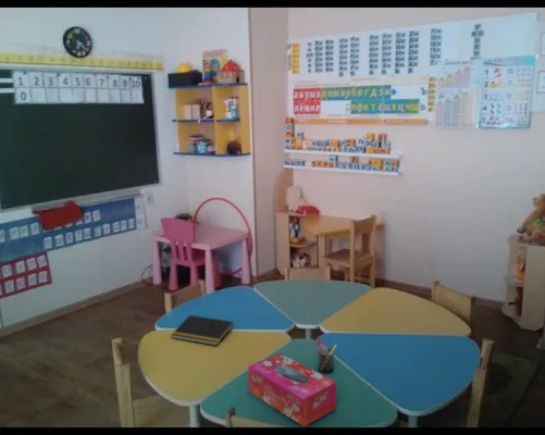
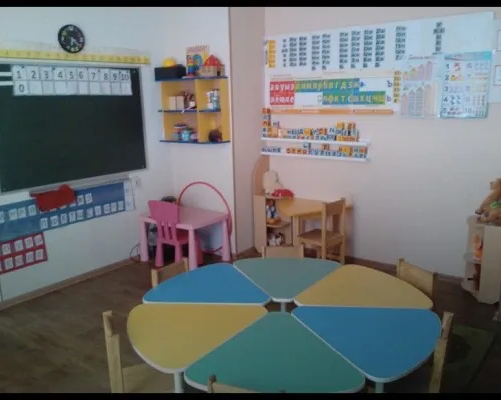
- notepad [170,314,235,347]
- tissue box [247,352,337,427]
- pen holder [315,337,338,374]
